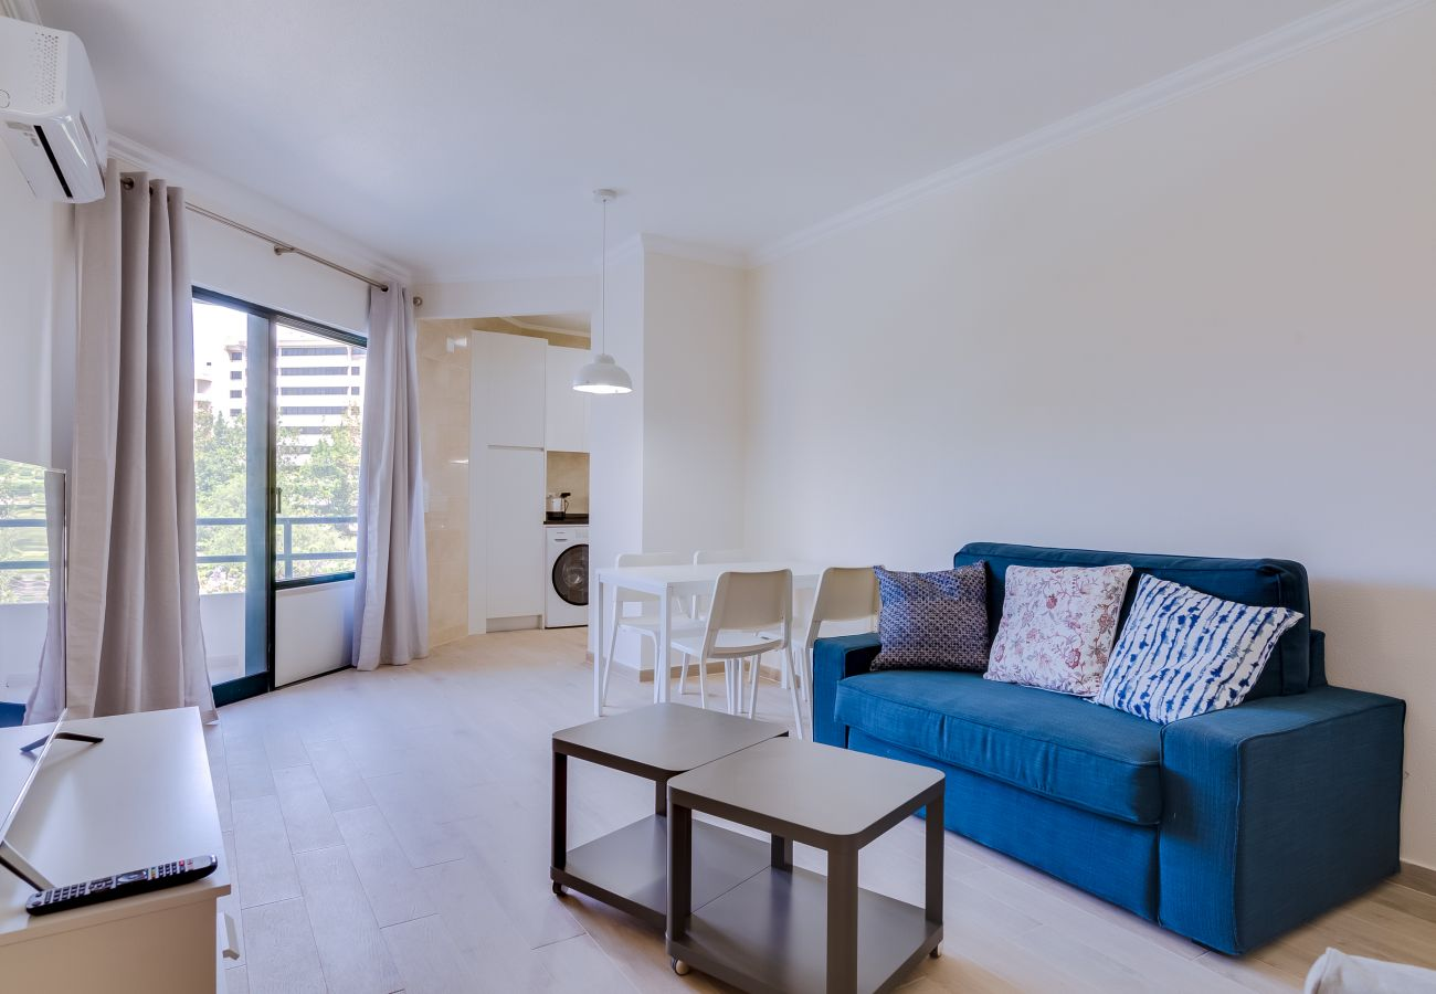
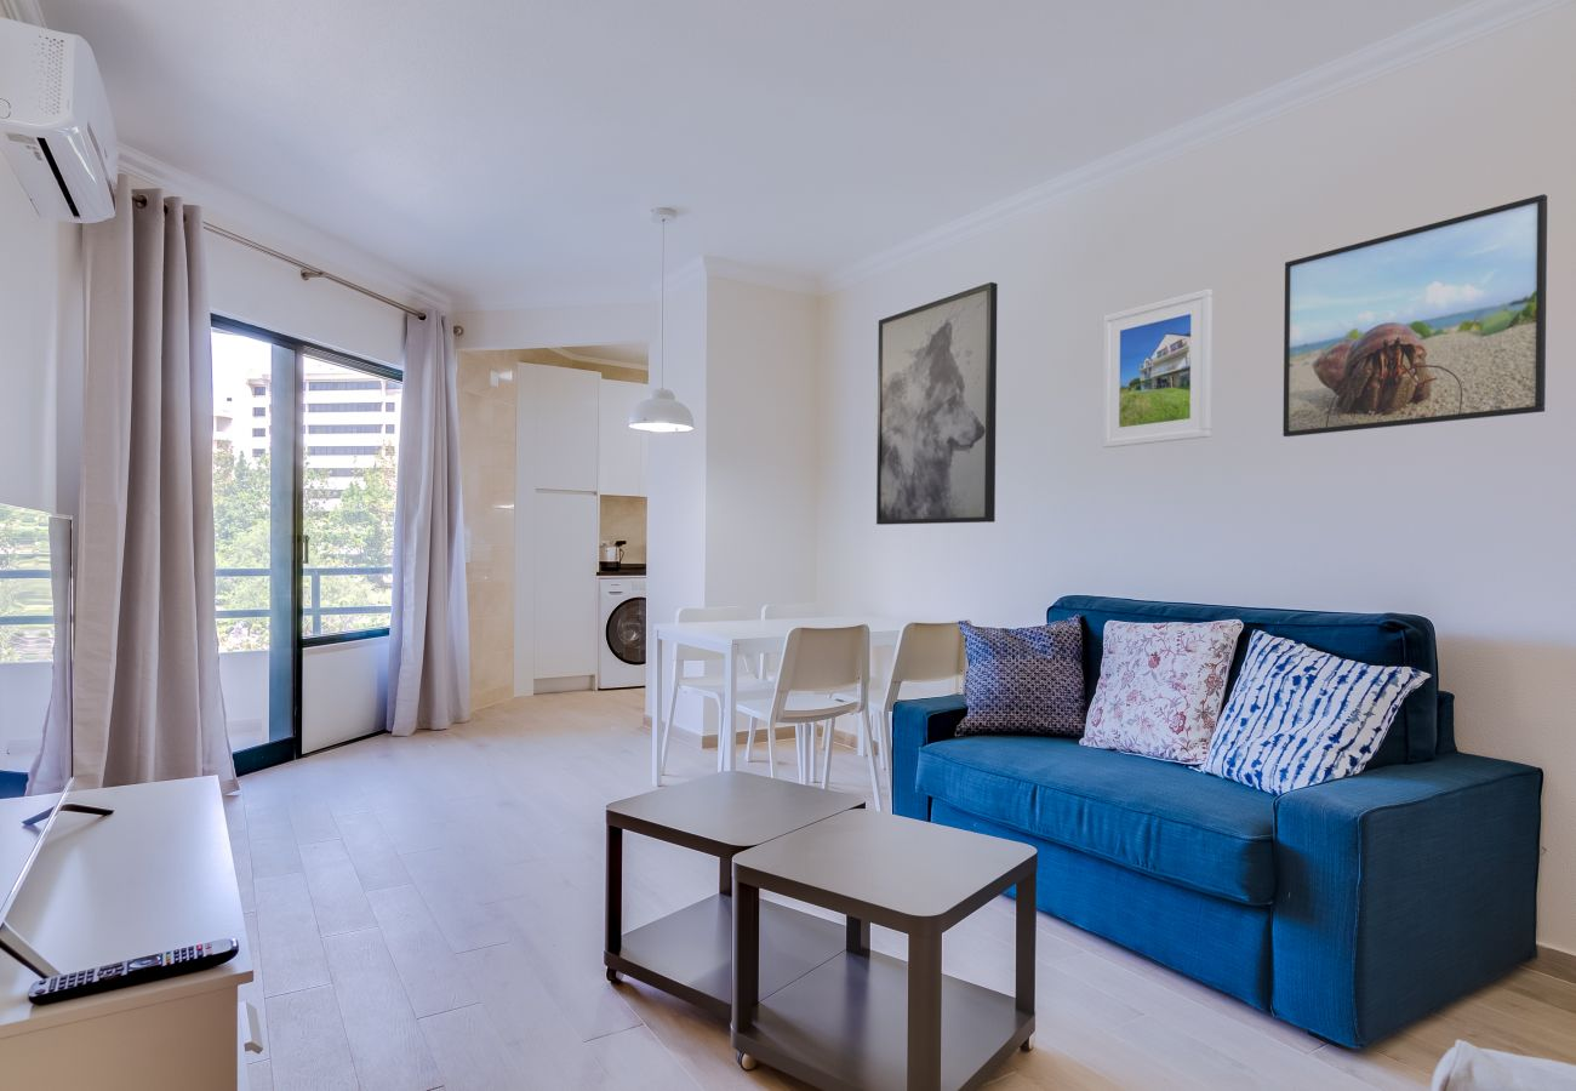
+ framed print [1102,287,1214,449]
+ wall art [875,281,999,526]
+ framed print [1281,193,1548,438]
